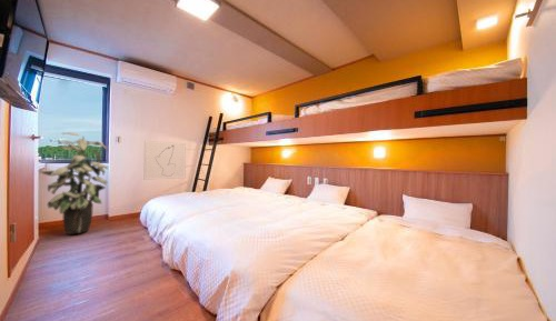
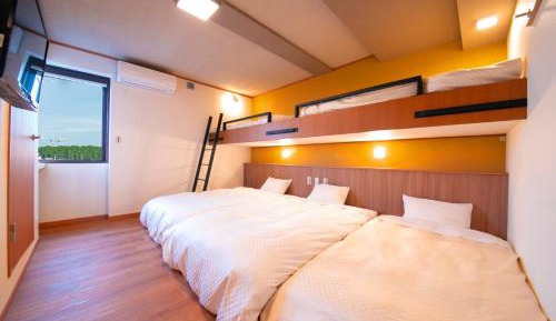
- indoor plant [39,131,109,235]
- wall art [143,140,187,181]
